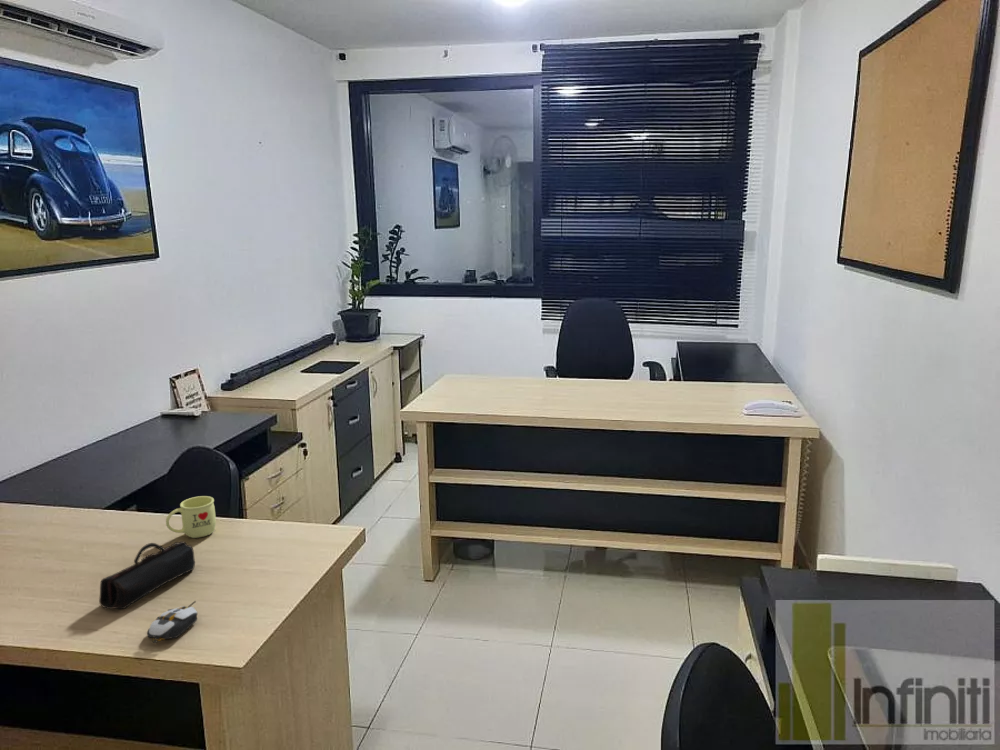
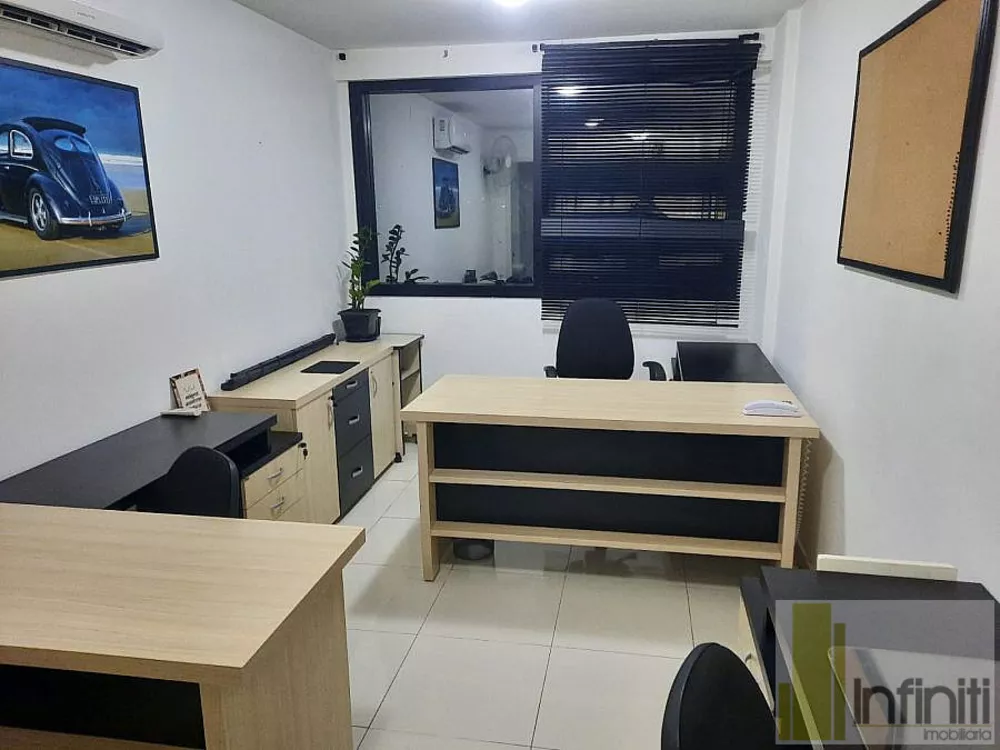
- mug [165,495,217,539]
- computer mouse [146,600,198,644]
- pencil case [98,540,196,610]
